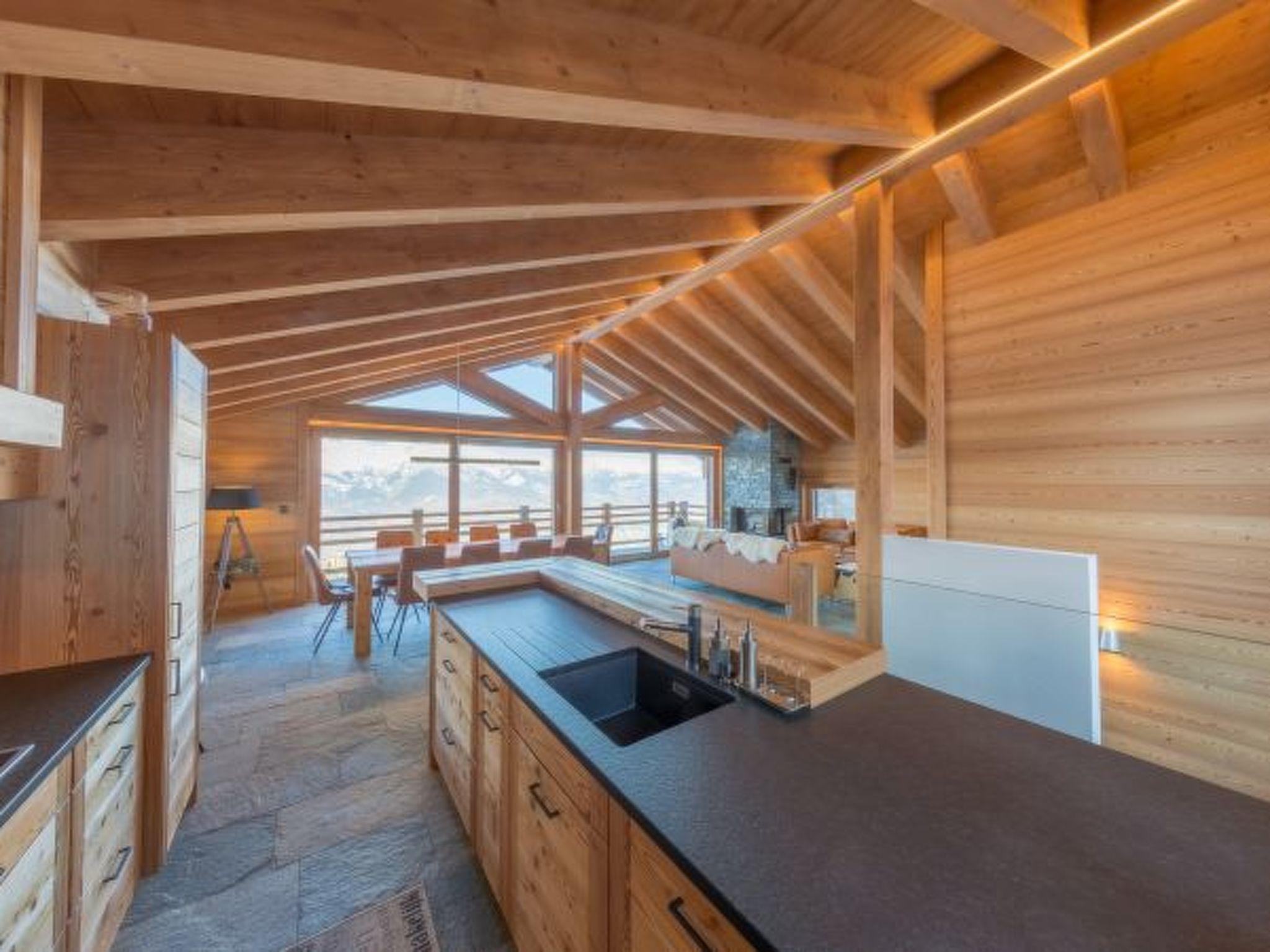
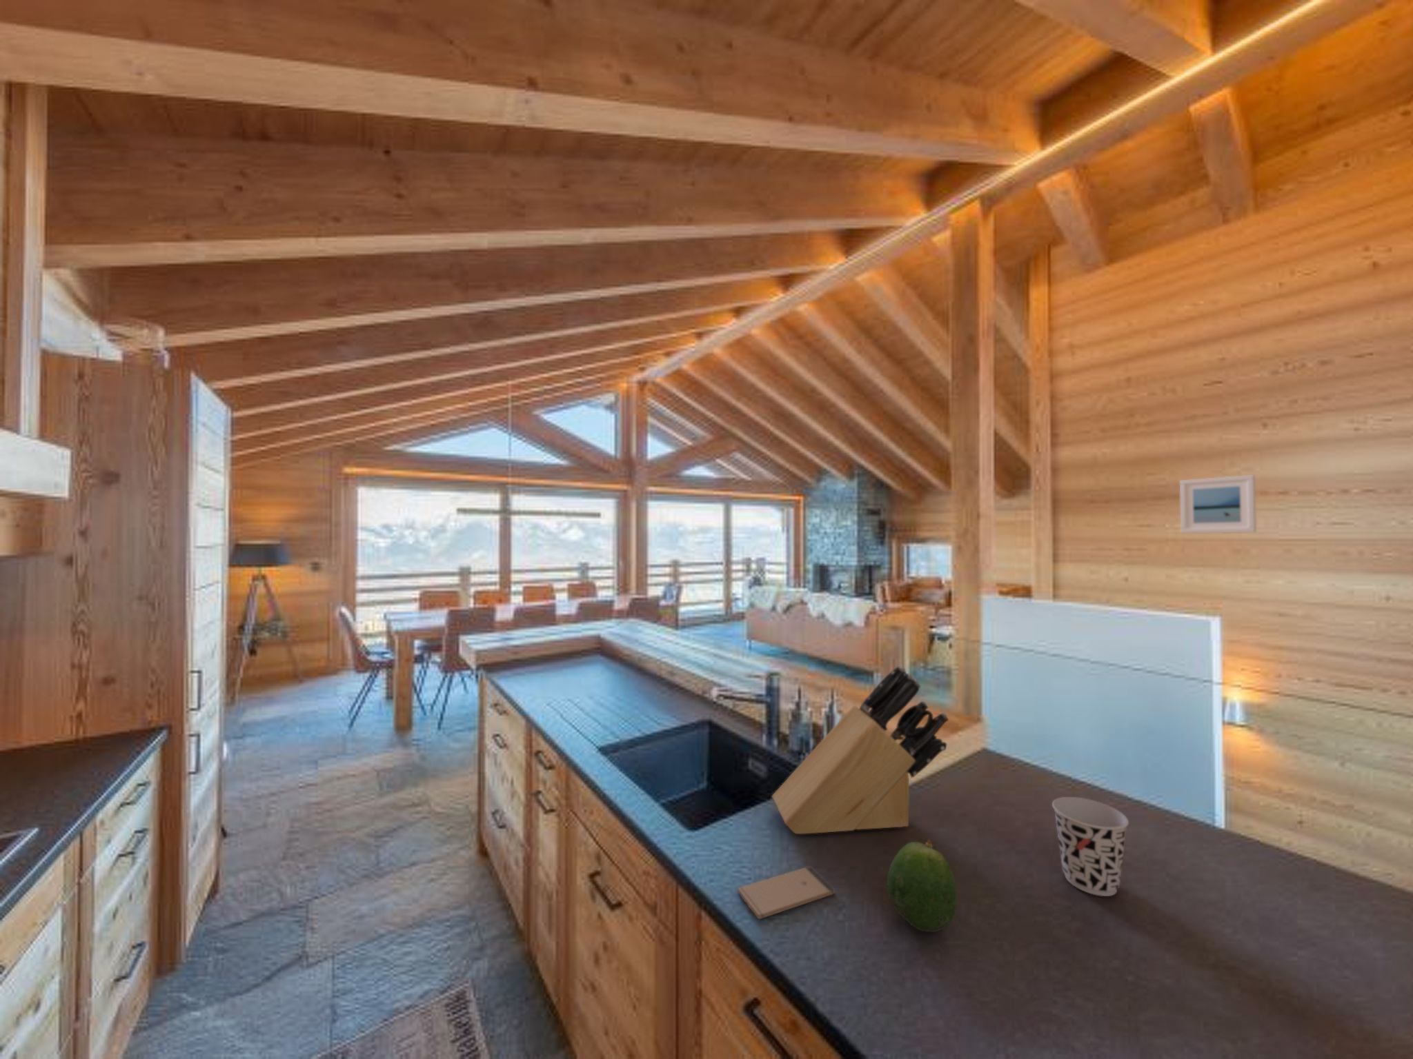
+ fruit [887,839,958,933]
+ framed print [1179,474,1257,534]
+ knife block [771,664,949,835]
+ cup [1051,796,1129,897]
+ smartphone [737,865,837,920]
